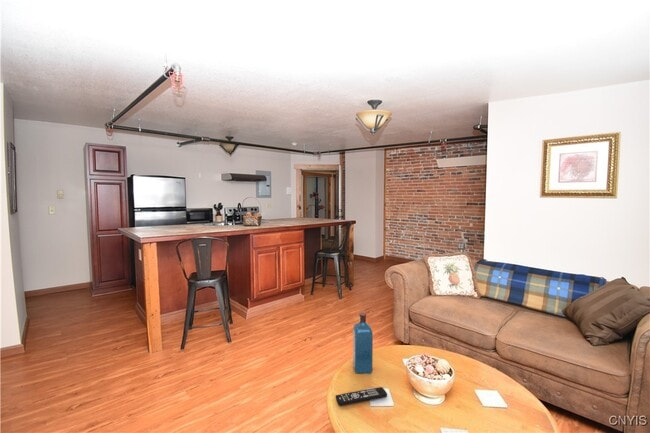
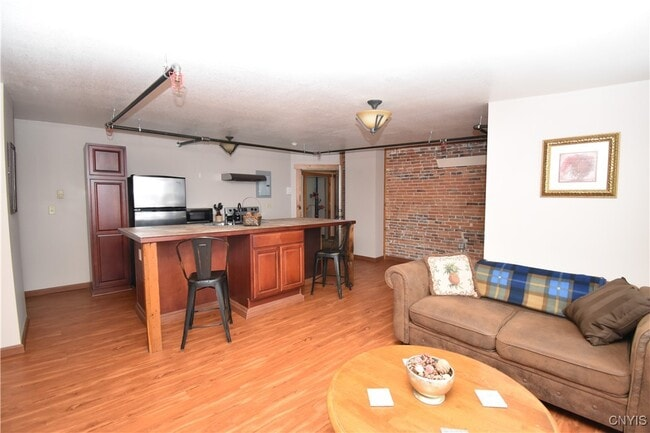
- liquor [352,312,374,374]
- remote control [335,386,388,407]
